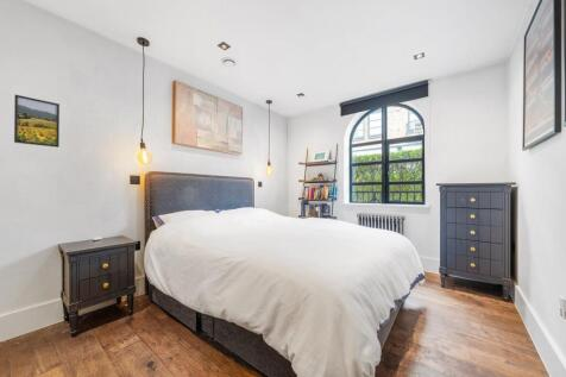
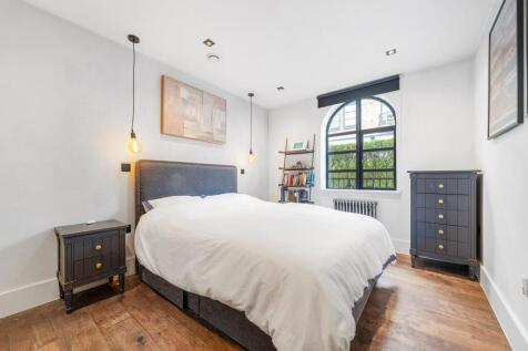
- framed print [13,94,61,149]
